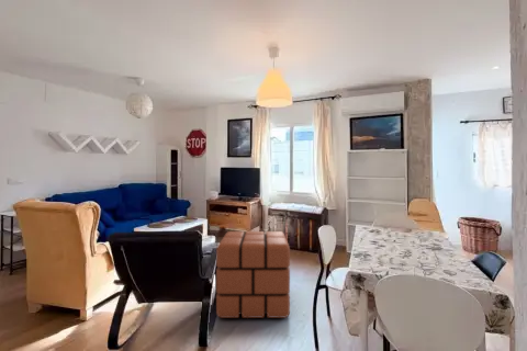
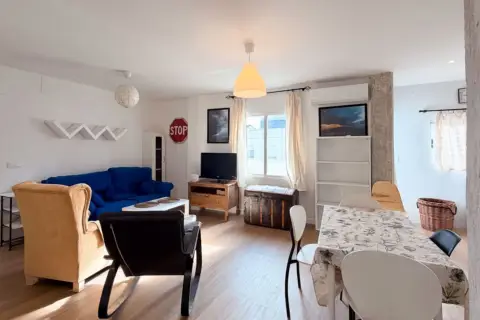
- pouf [215,230,291,319]
